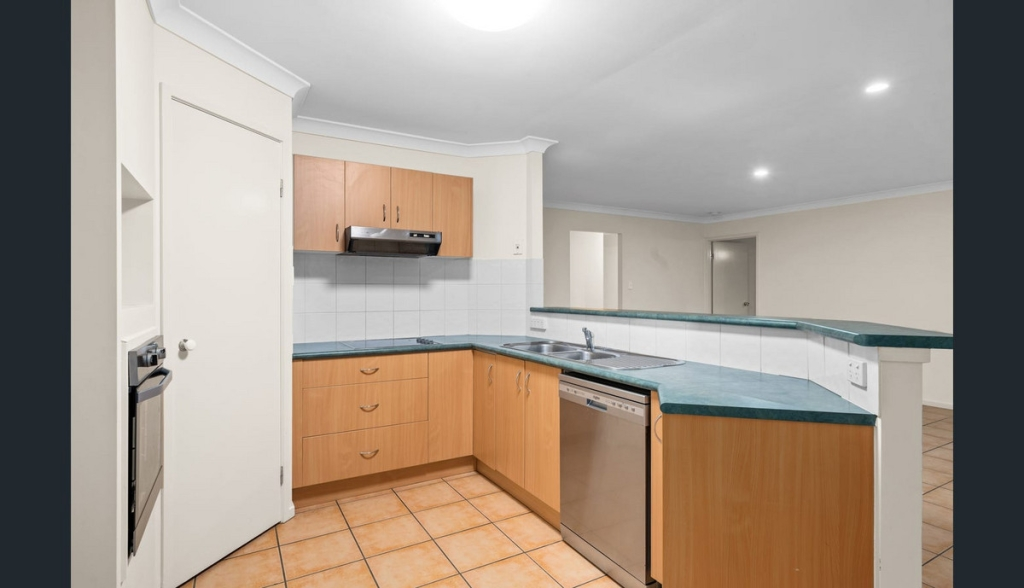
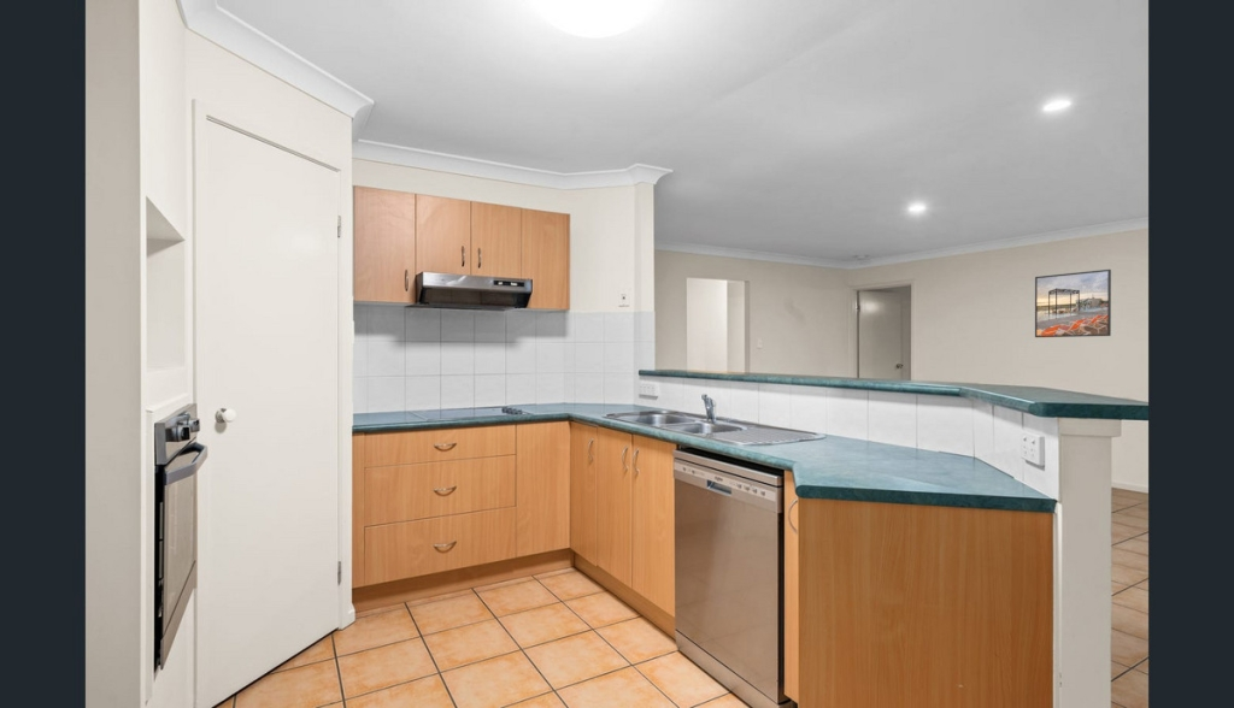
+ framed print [1034,269,1112,338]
